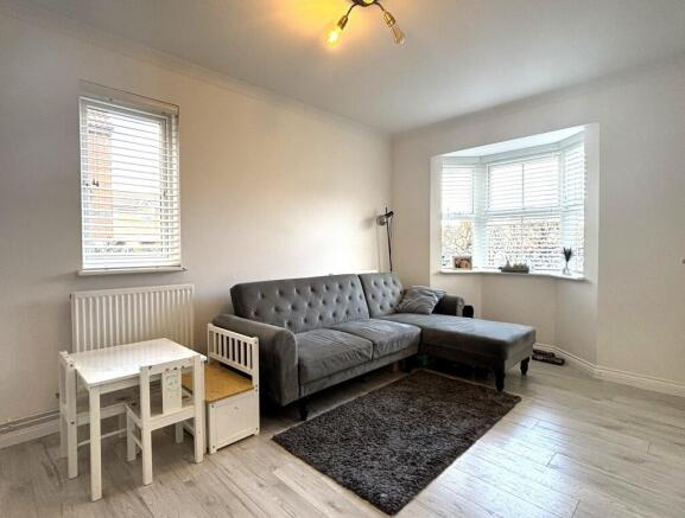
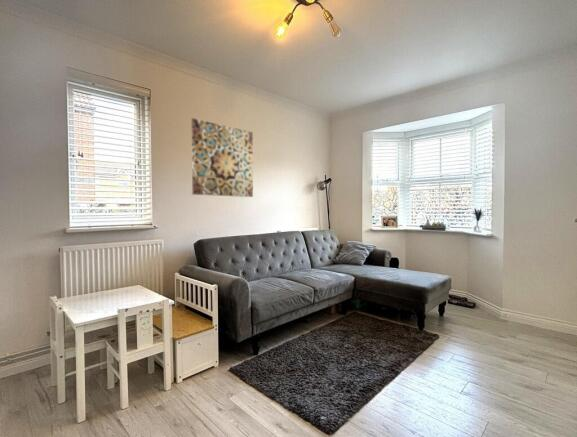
+ wall art [191,117,254,198]
